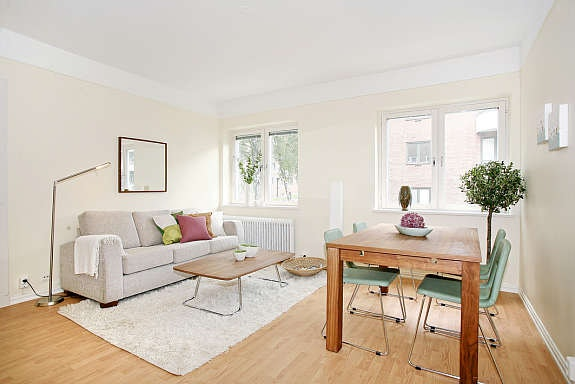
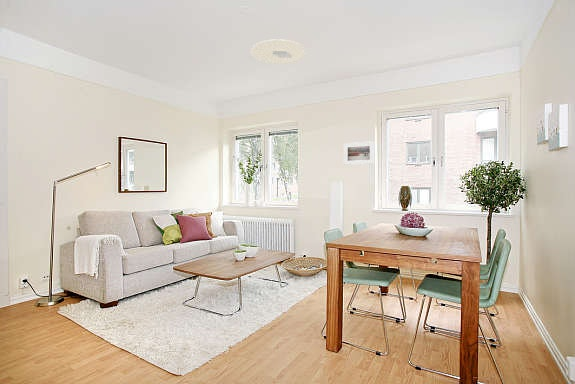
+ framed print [343,140,375,166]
+ ceiling light [250,38,307,65]
